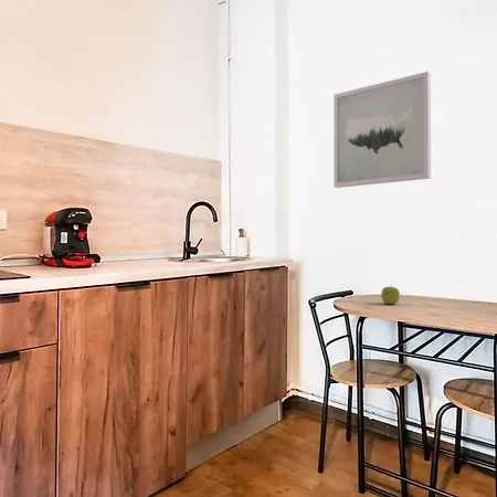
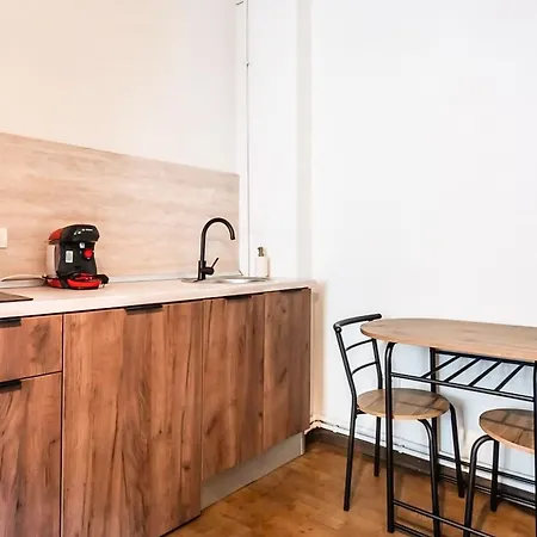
- wall art [332,71,432,189]
- fruit [380,285,401,305]
